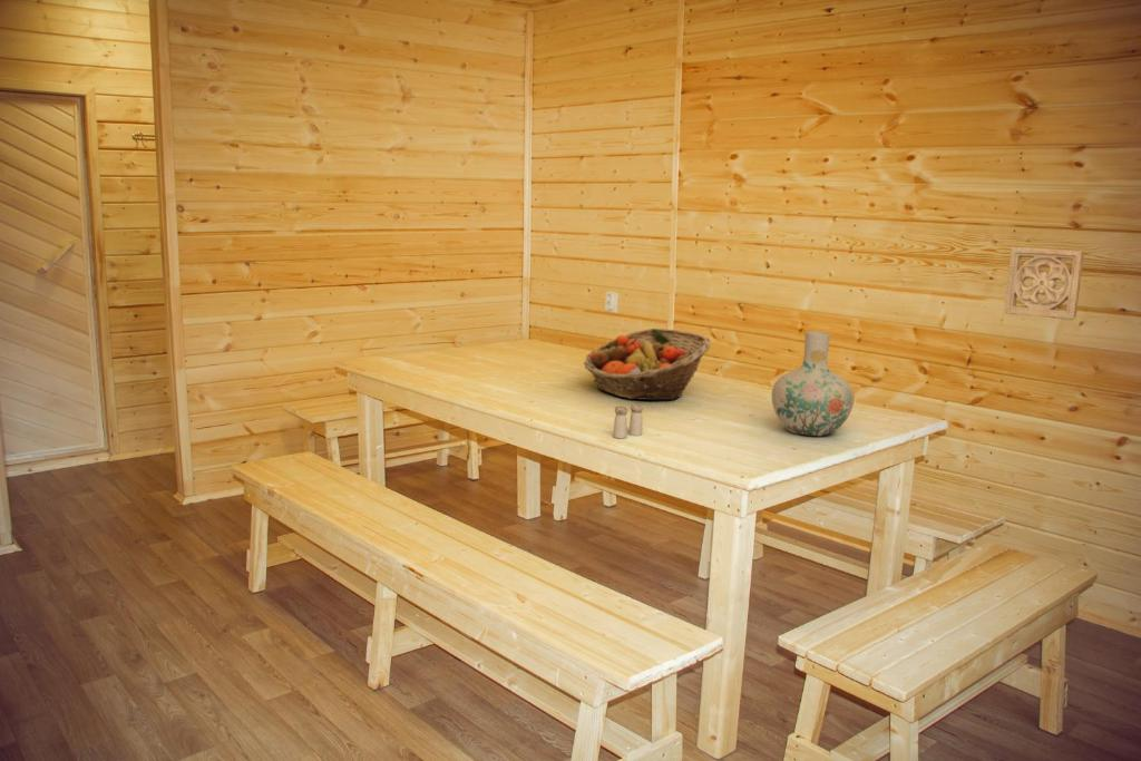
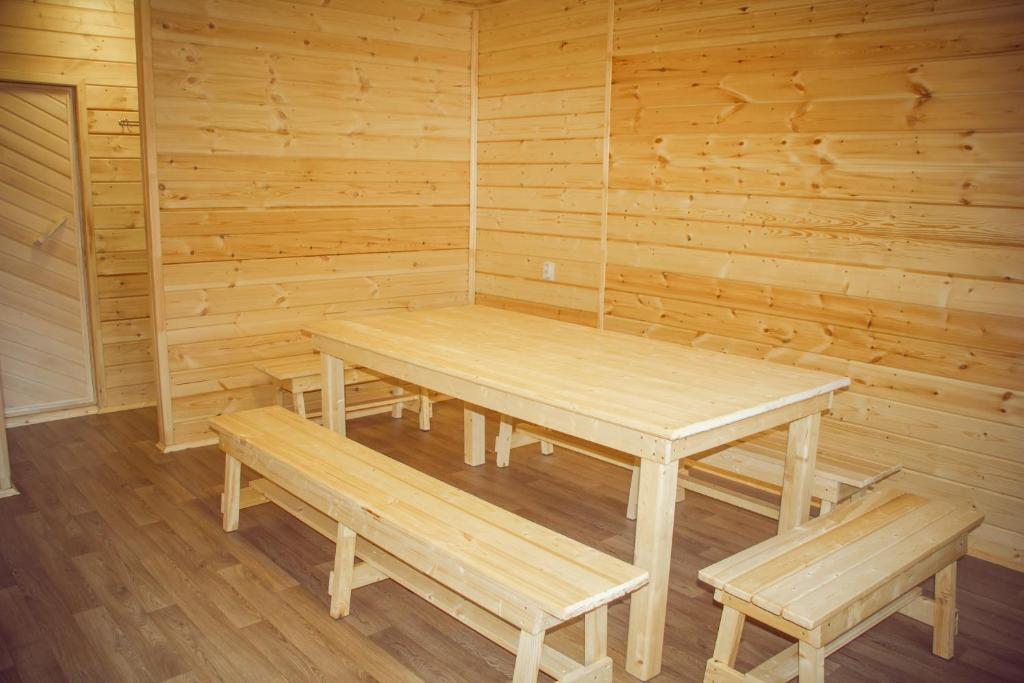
- fruit basket [583,328,712,401]
- salt and pepper shaker [613,402,644,439]
- wall ornament [1003,245,1085,321]
- vase [771,330,856,438]
